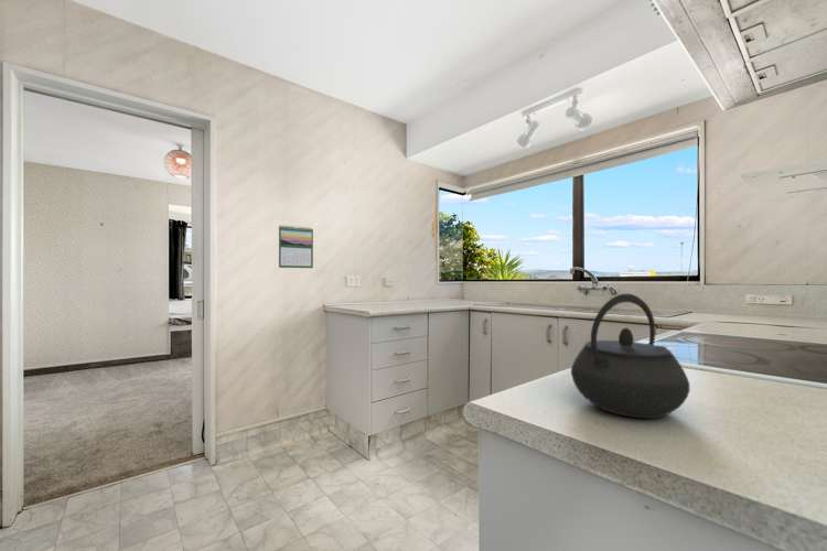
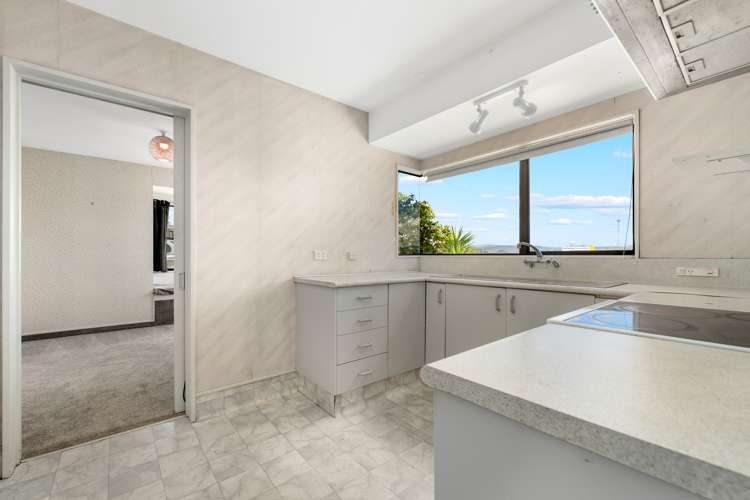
- calendar [278,225,314,269]
- kettle [570,292,691,420]
